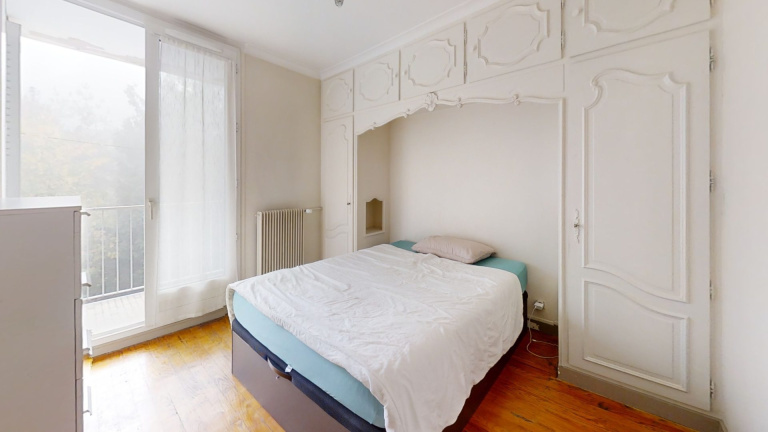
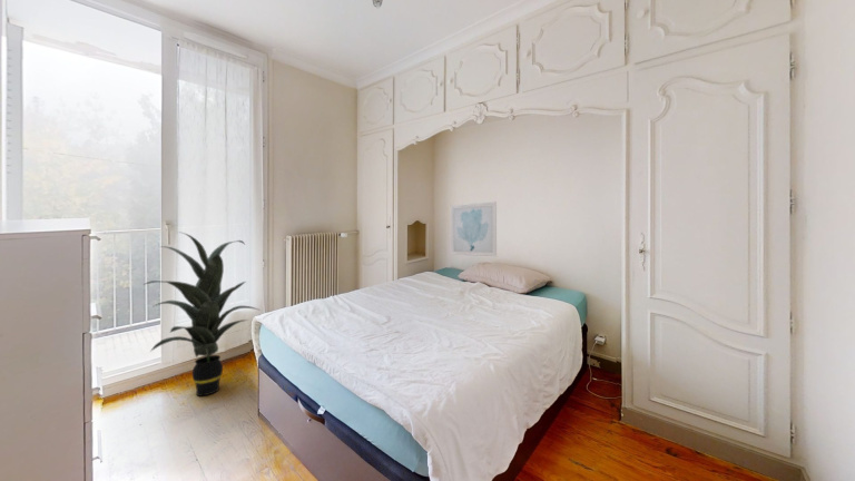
+ indoor plant [141,230,259,396]
+ wall art [450,200,498,257]
